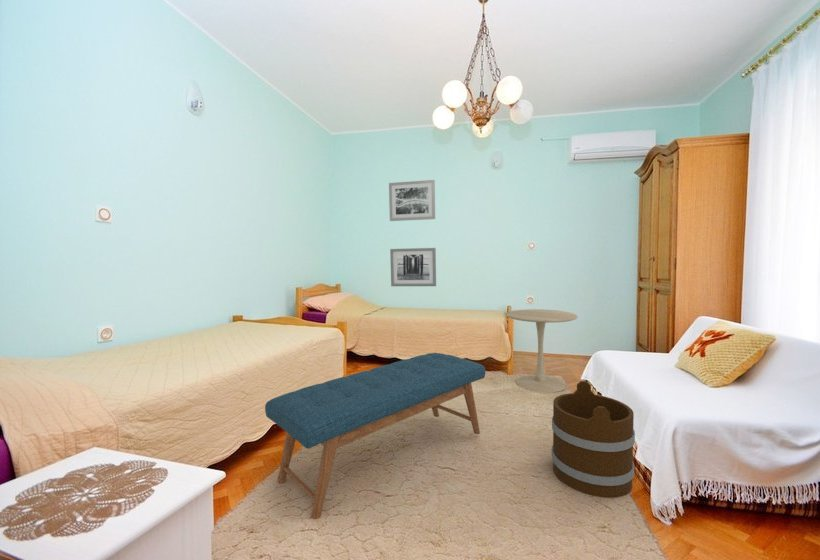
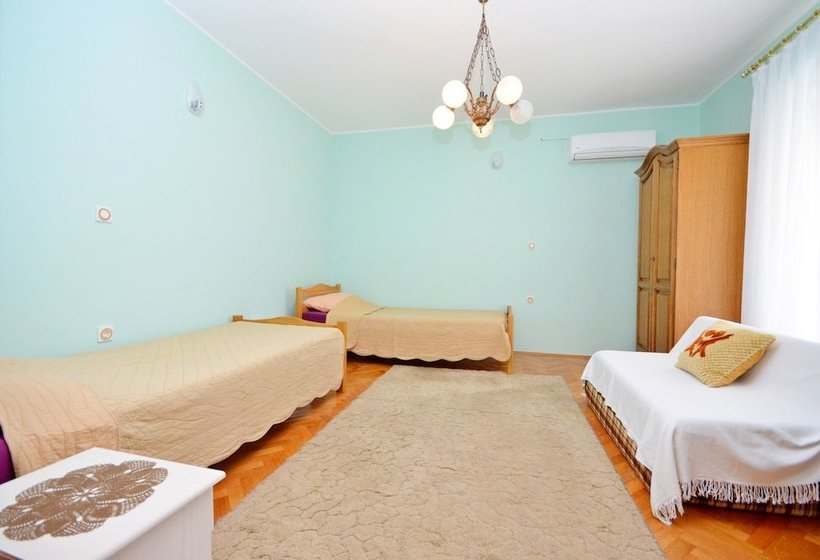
- wall art [388,179,436,222]
- side table [505,308,578,393]
- bucket [551,380,636,499]
- wall art [389,247,437,287]
- bench [264,352,486,520]
